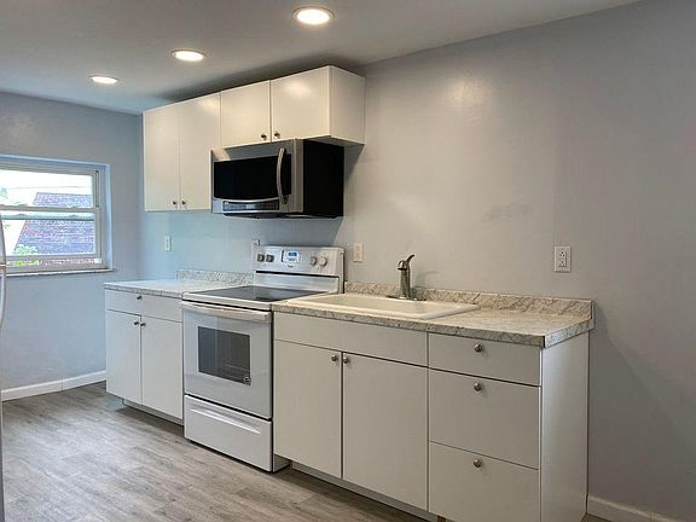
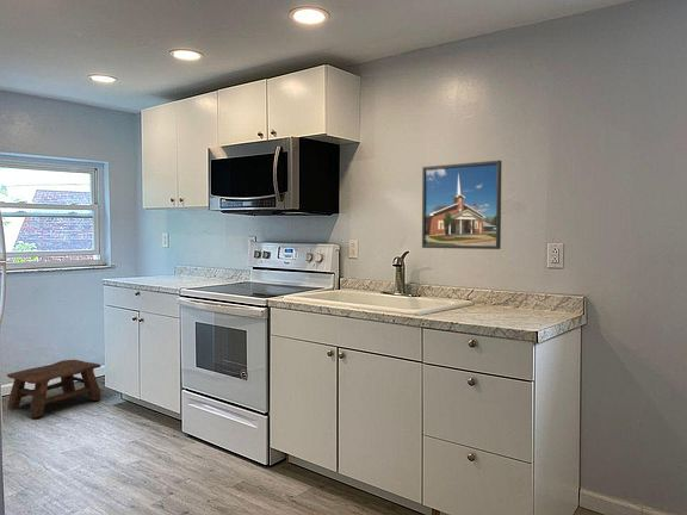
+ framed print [421,159,503,250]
+ stool [6,359,103,418]
